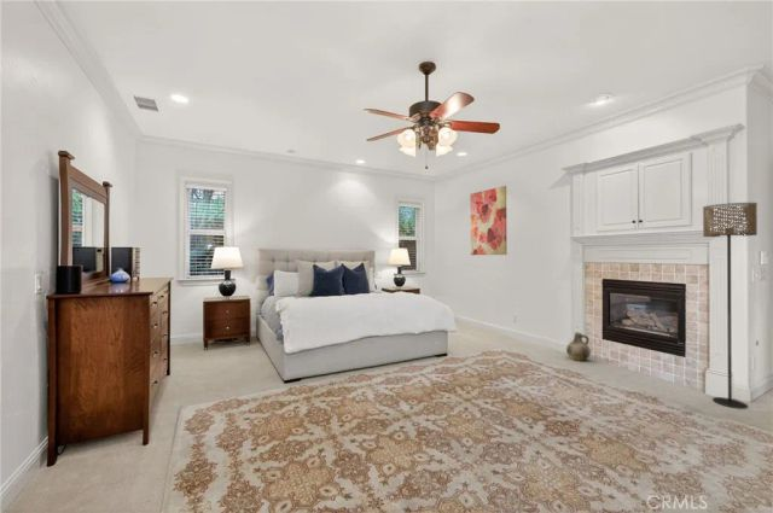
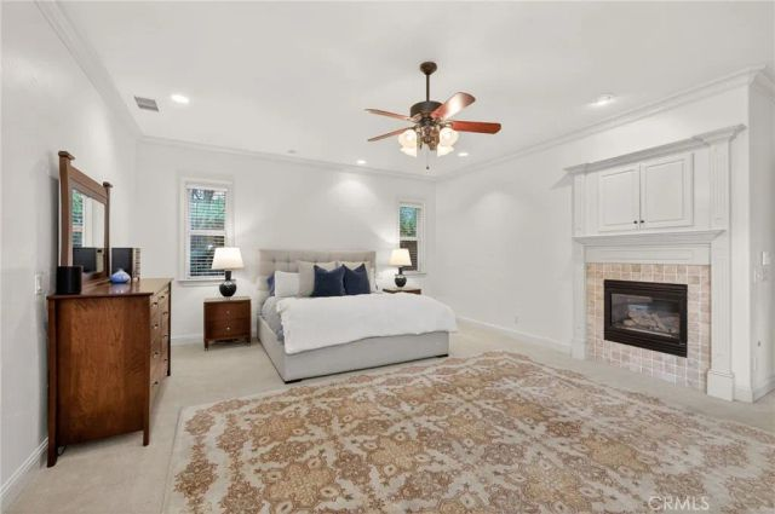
- wall art [469,185,508,256]
- ceramic jug [565,331,592,362]
- floor lamp [702,202,759,410]
